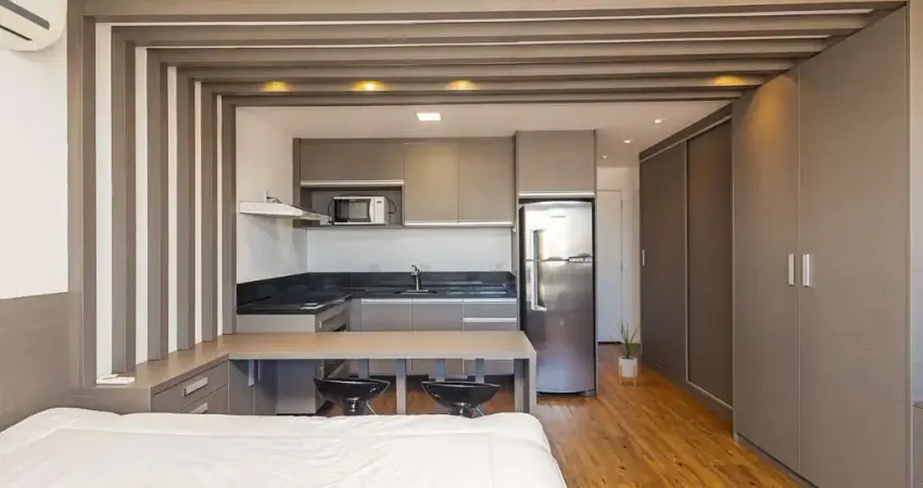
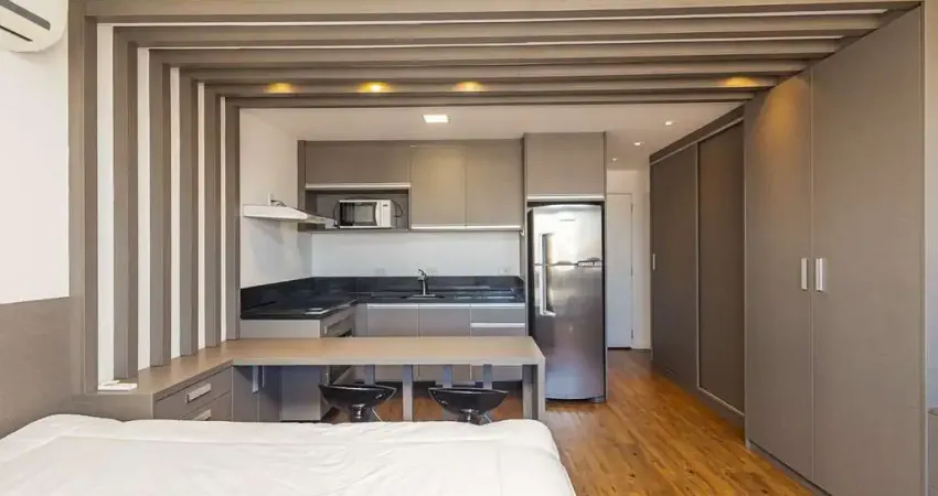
- house plant [608,316,647,387]
